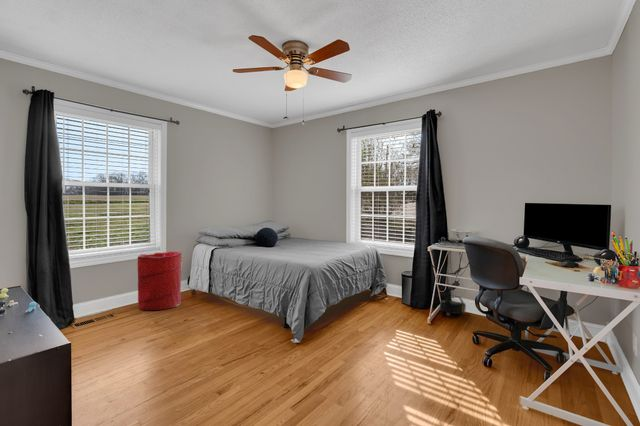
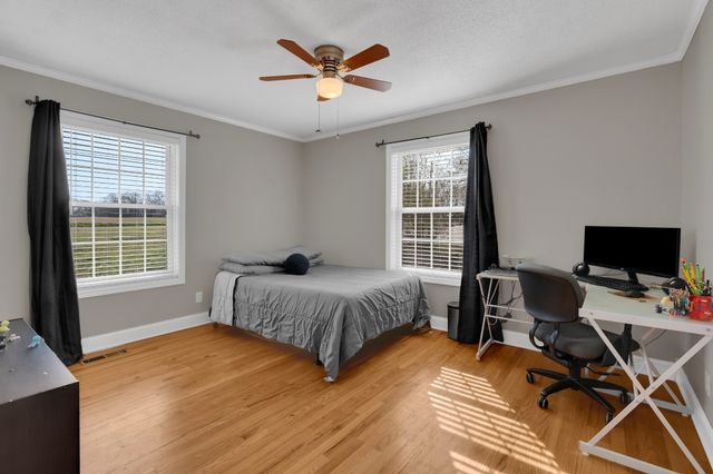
- laundry hamper [136,250,182,311]
- backpack [439,286,467,317]
